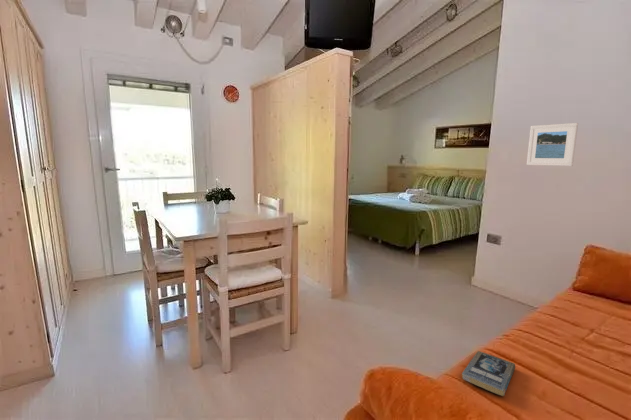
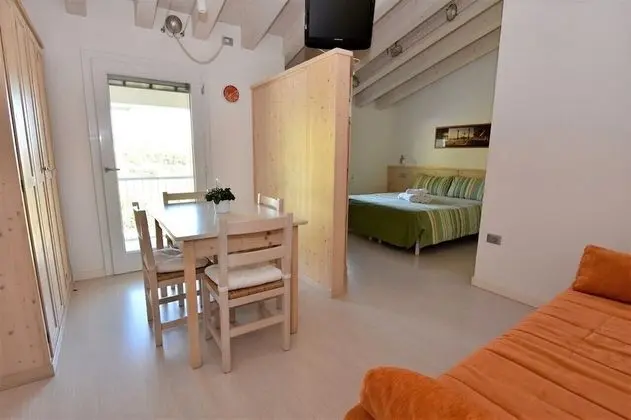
- book [461,350,516,397]
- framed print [525,122,579,167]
